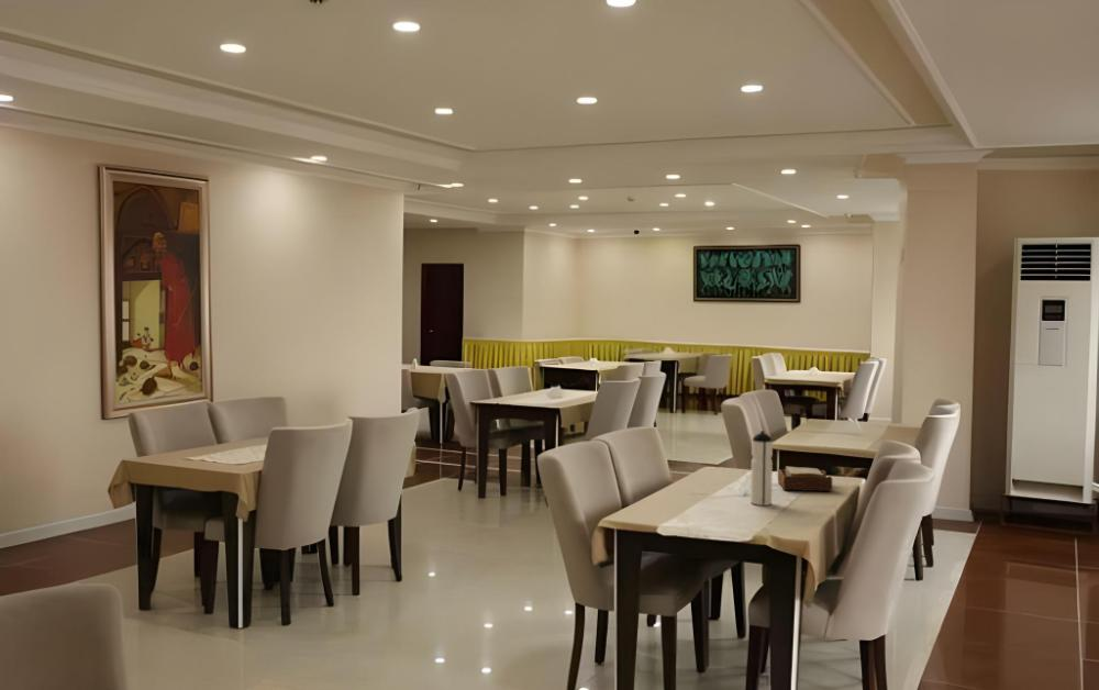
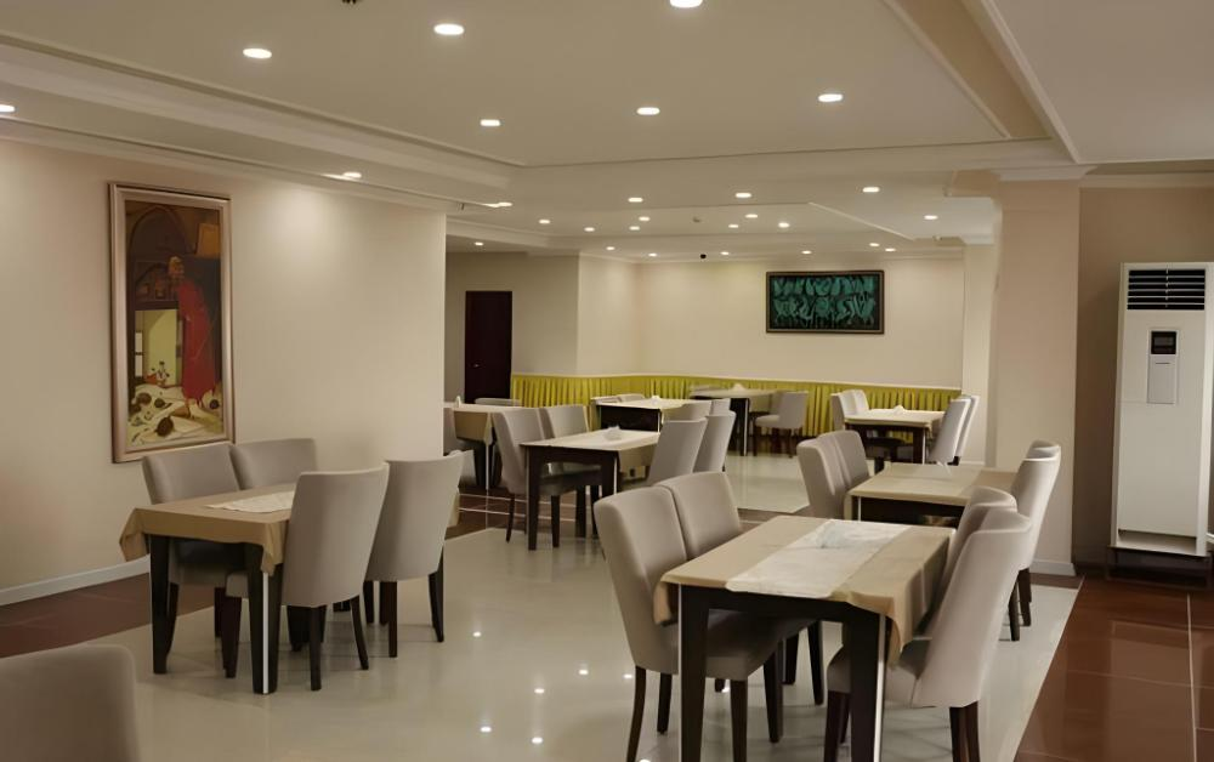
- napkin holder [777,465,833,492]
- water bottle [750,430,774,507]
